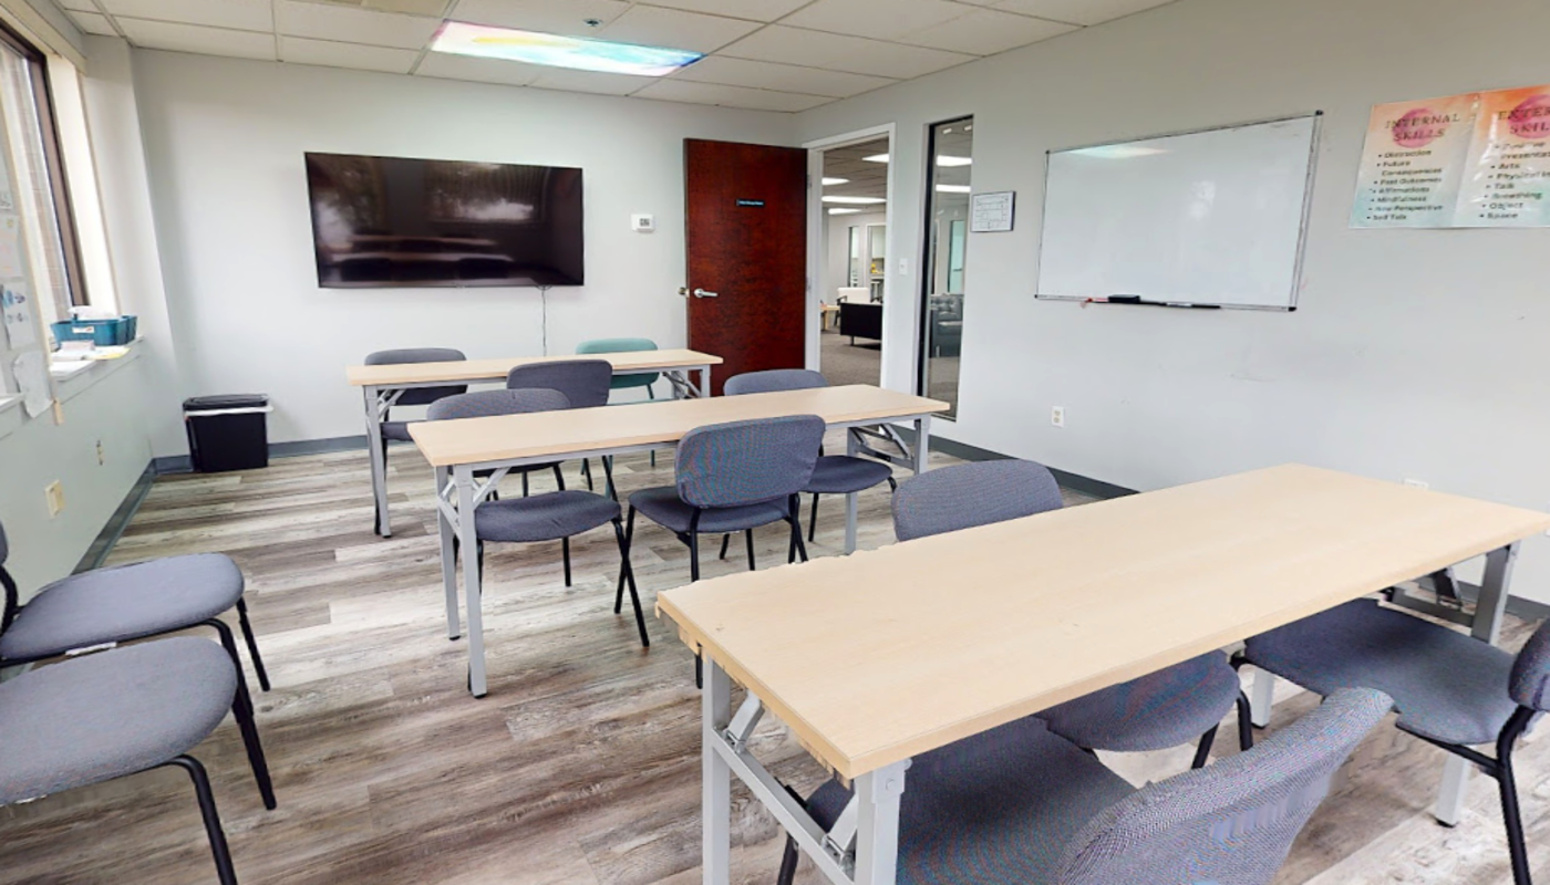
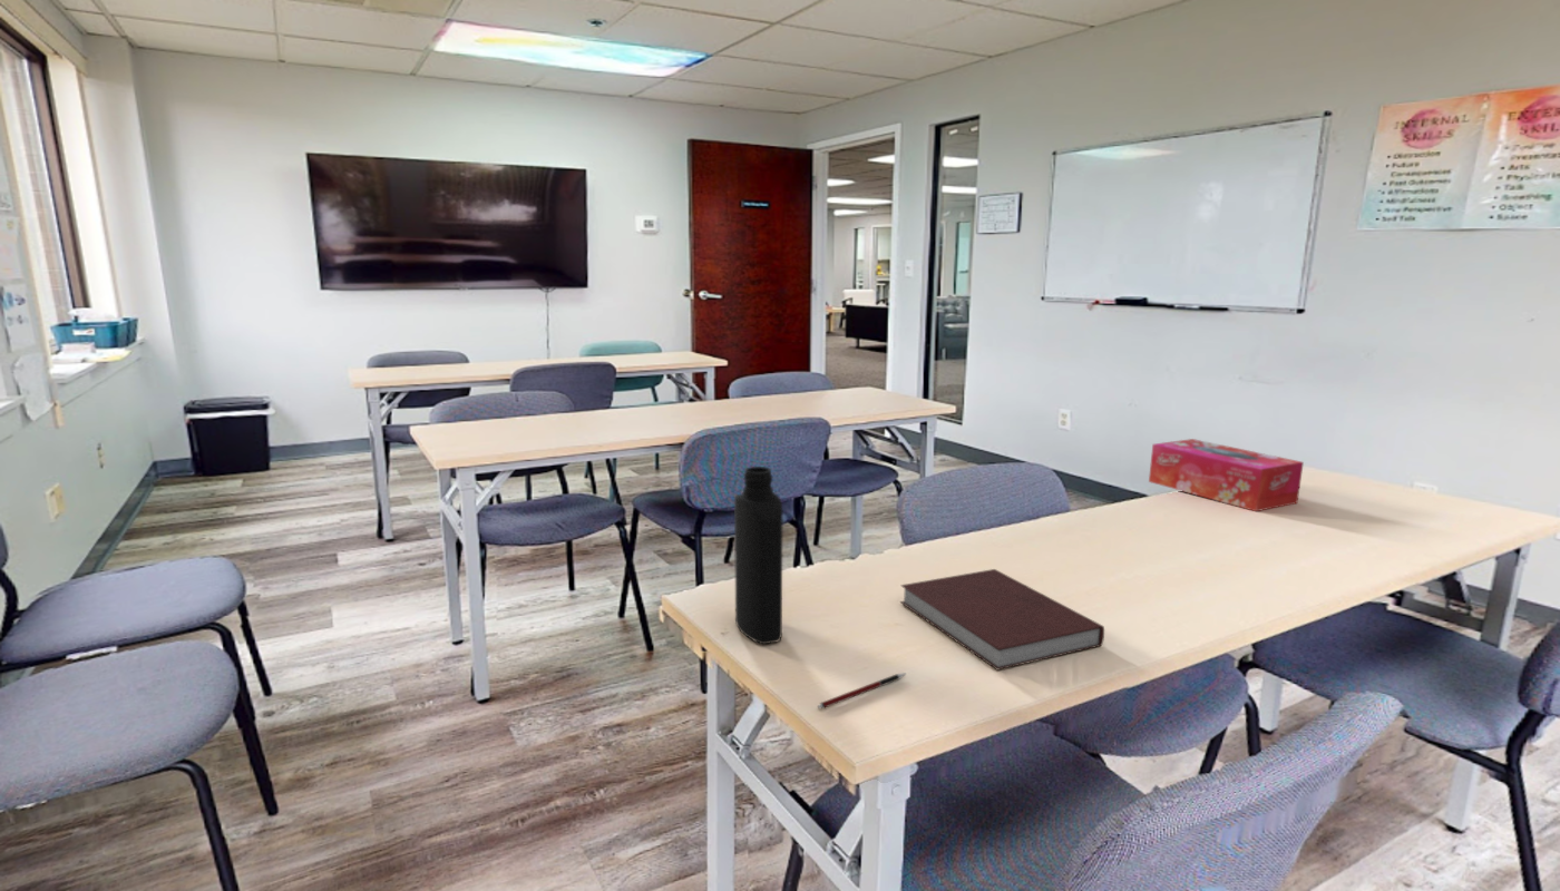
+ notebook [899,568,1105,672]
+ pen [817,672,907,709]
+ bottle [733,466,783,645]
+ tissue box [1148,438,1305,512]
